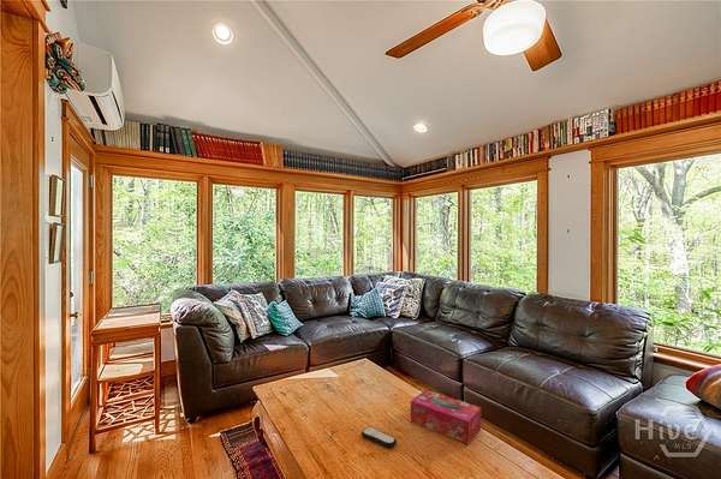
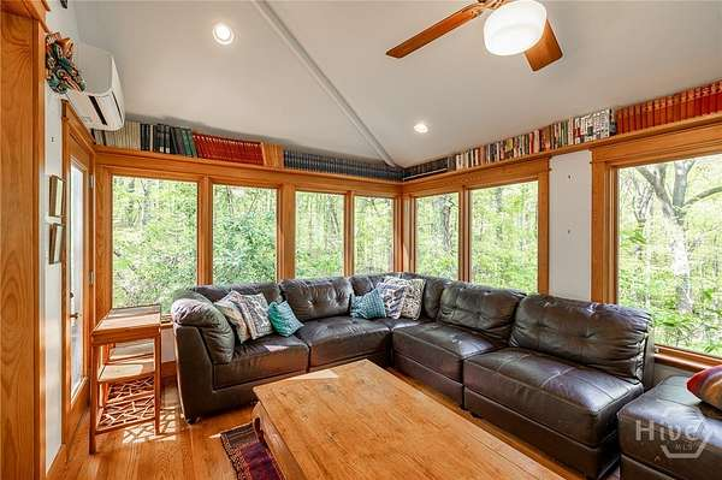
- remote control [360,426,398,449]
- tissue box [410,389,482,445]
